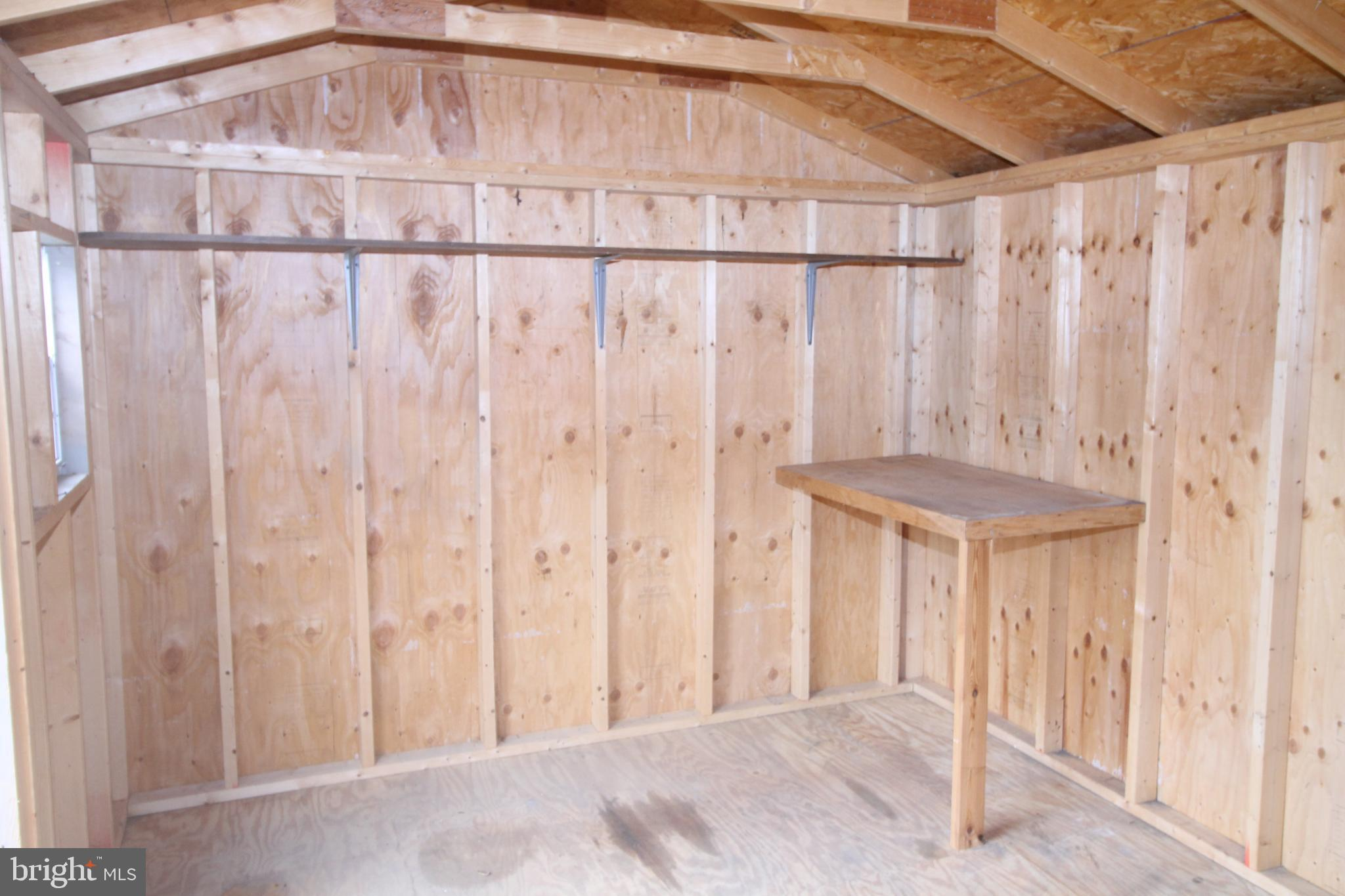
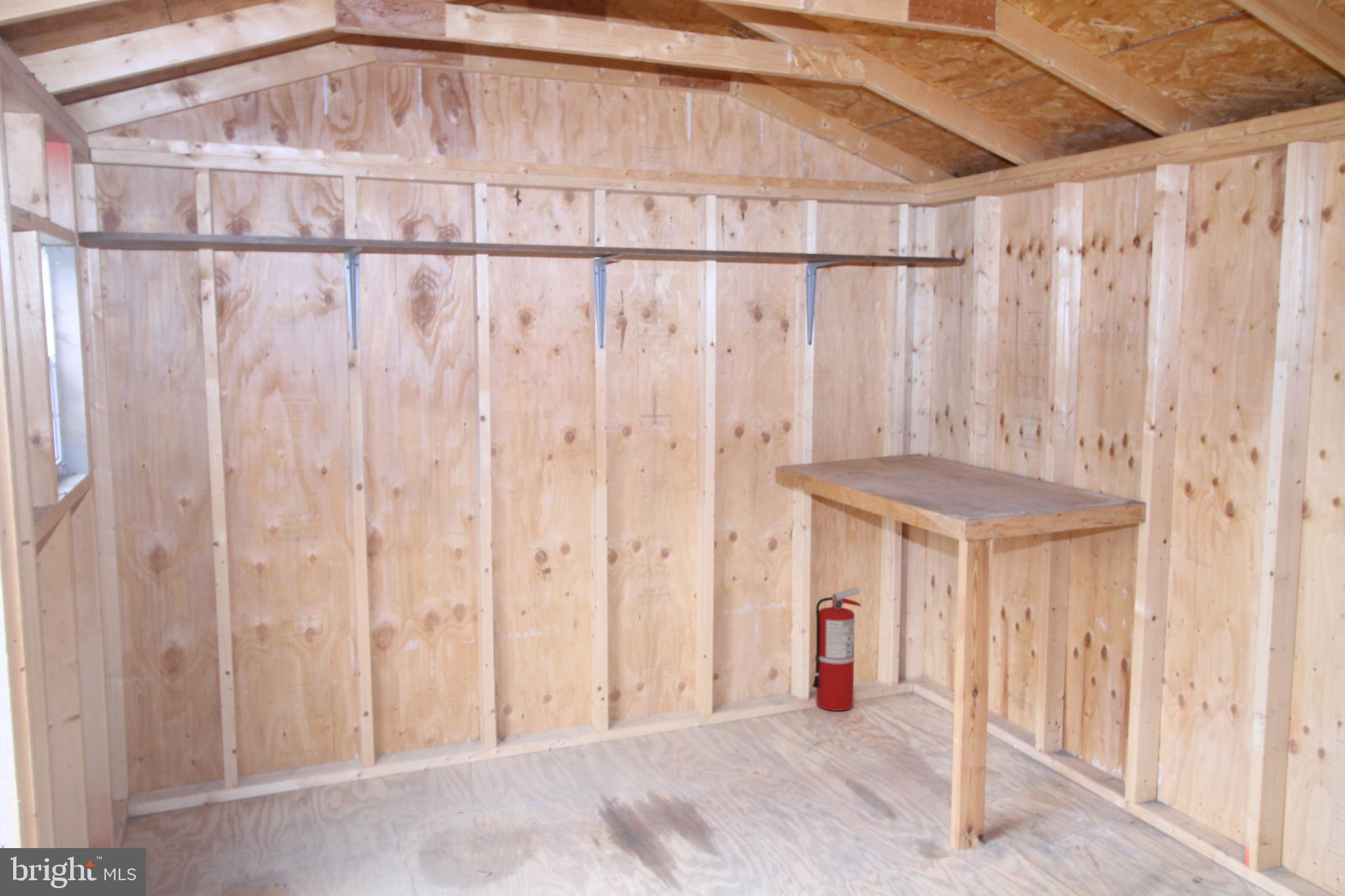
+ fire extinguisher [812,587,862,712]
